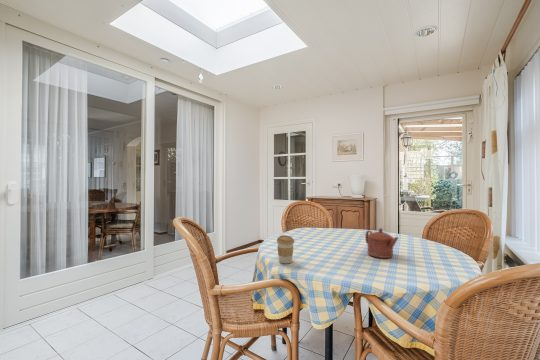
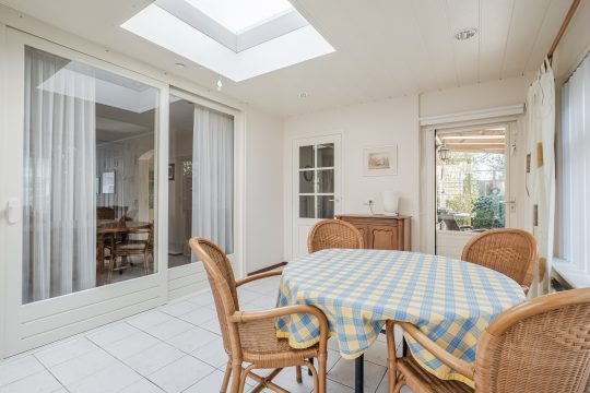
- teapot [364,227,399,259]
- coffee cup [276,234,295,264]
